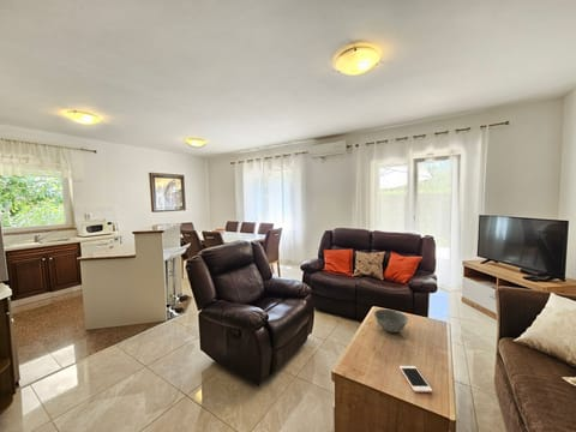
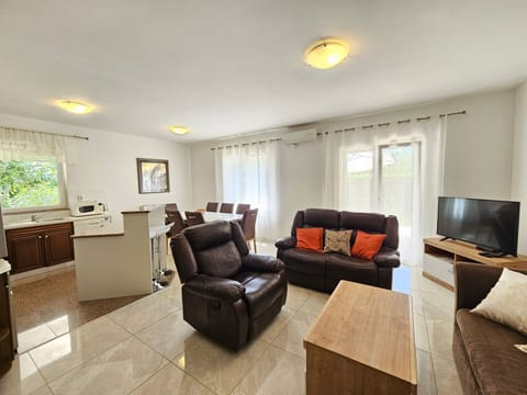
- cell phone [398,365,433,394]
- bowl [373,308,409,334]
